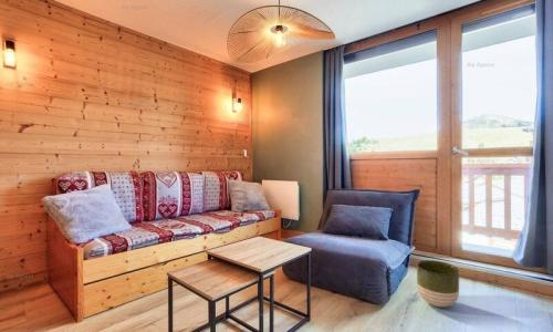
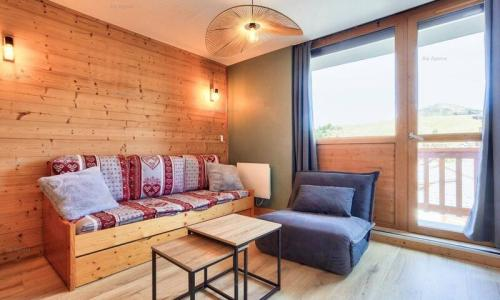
- planter [416,259,460,309]
